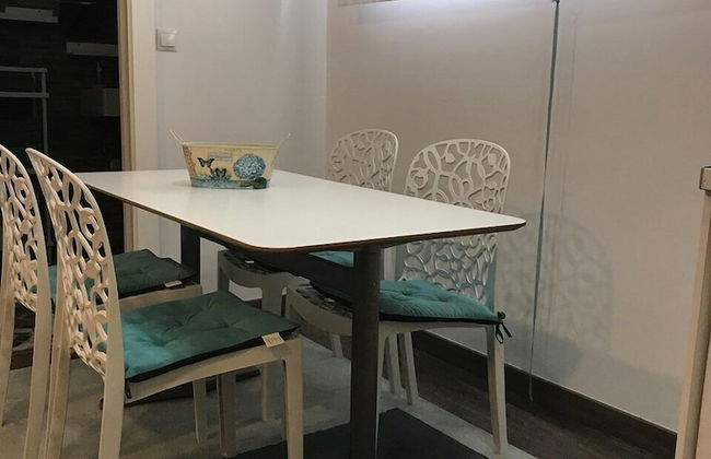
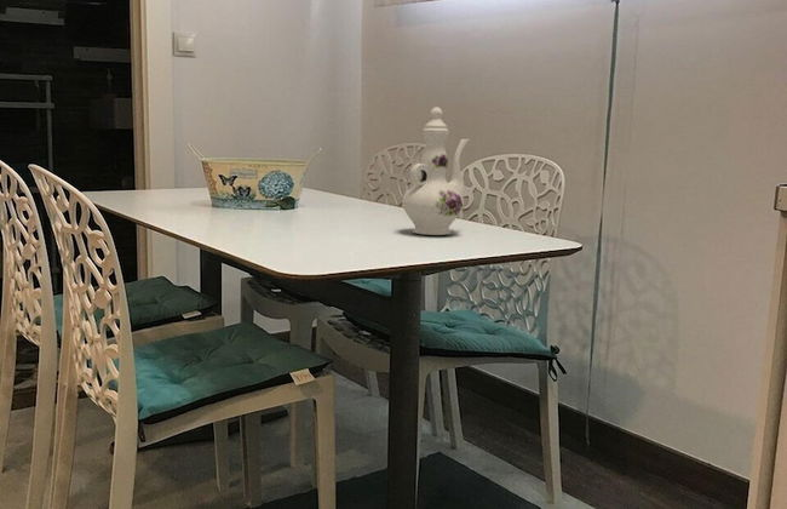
+ chinaware [401,105,470,236]
